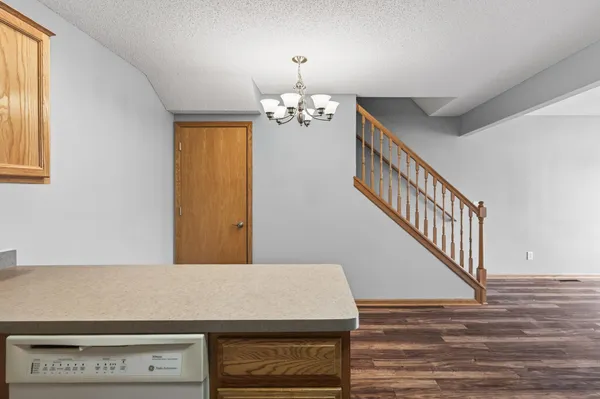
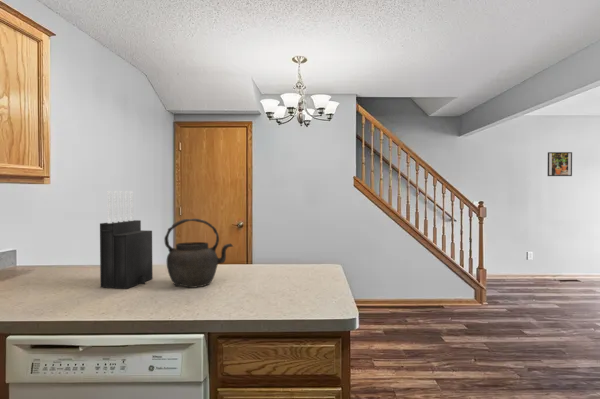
+ kettle [163,217,235,289]
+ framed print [547,151,573,177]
+ knife block [99,190,154,290]
